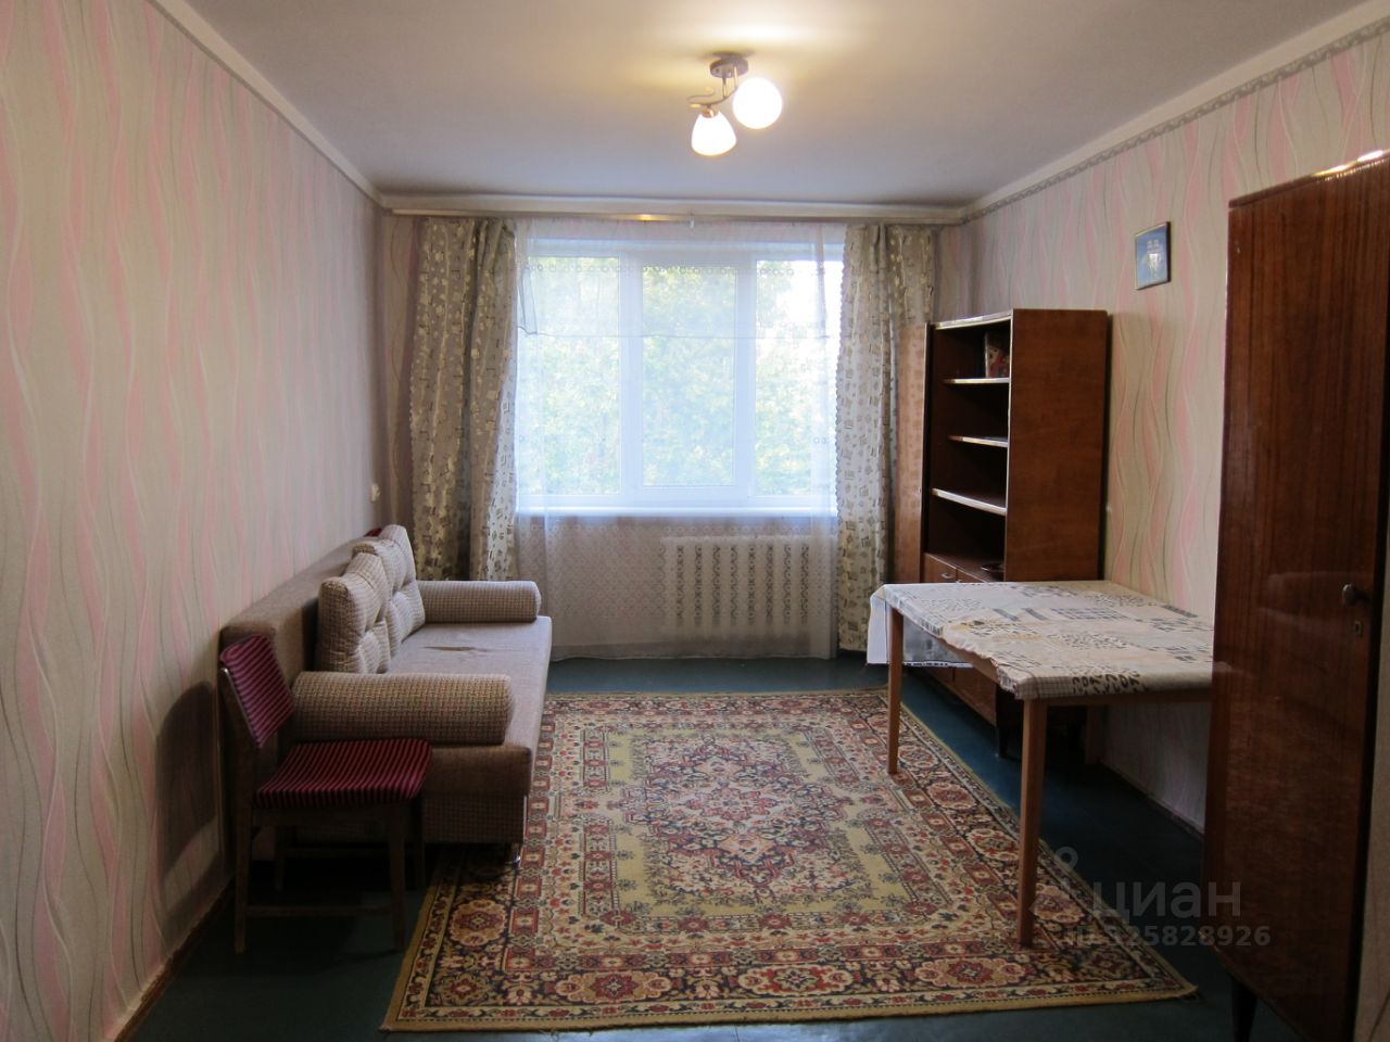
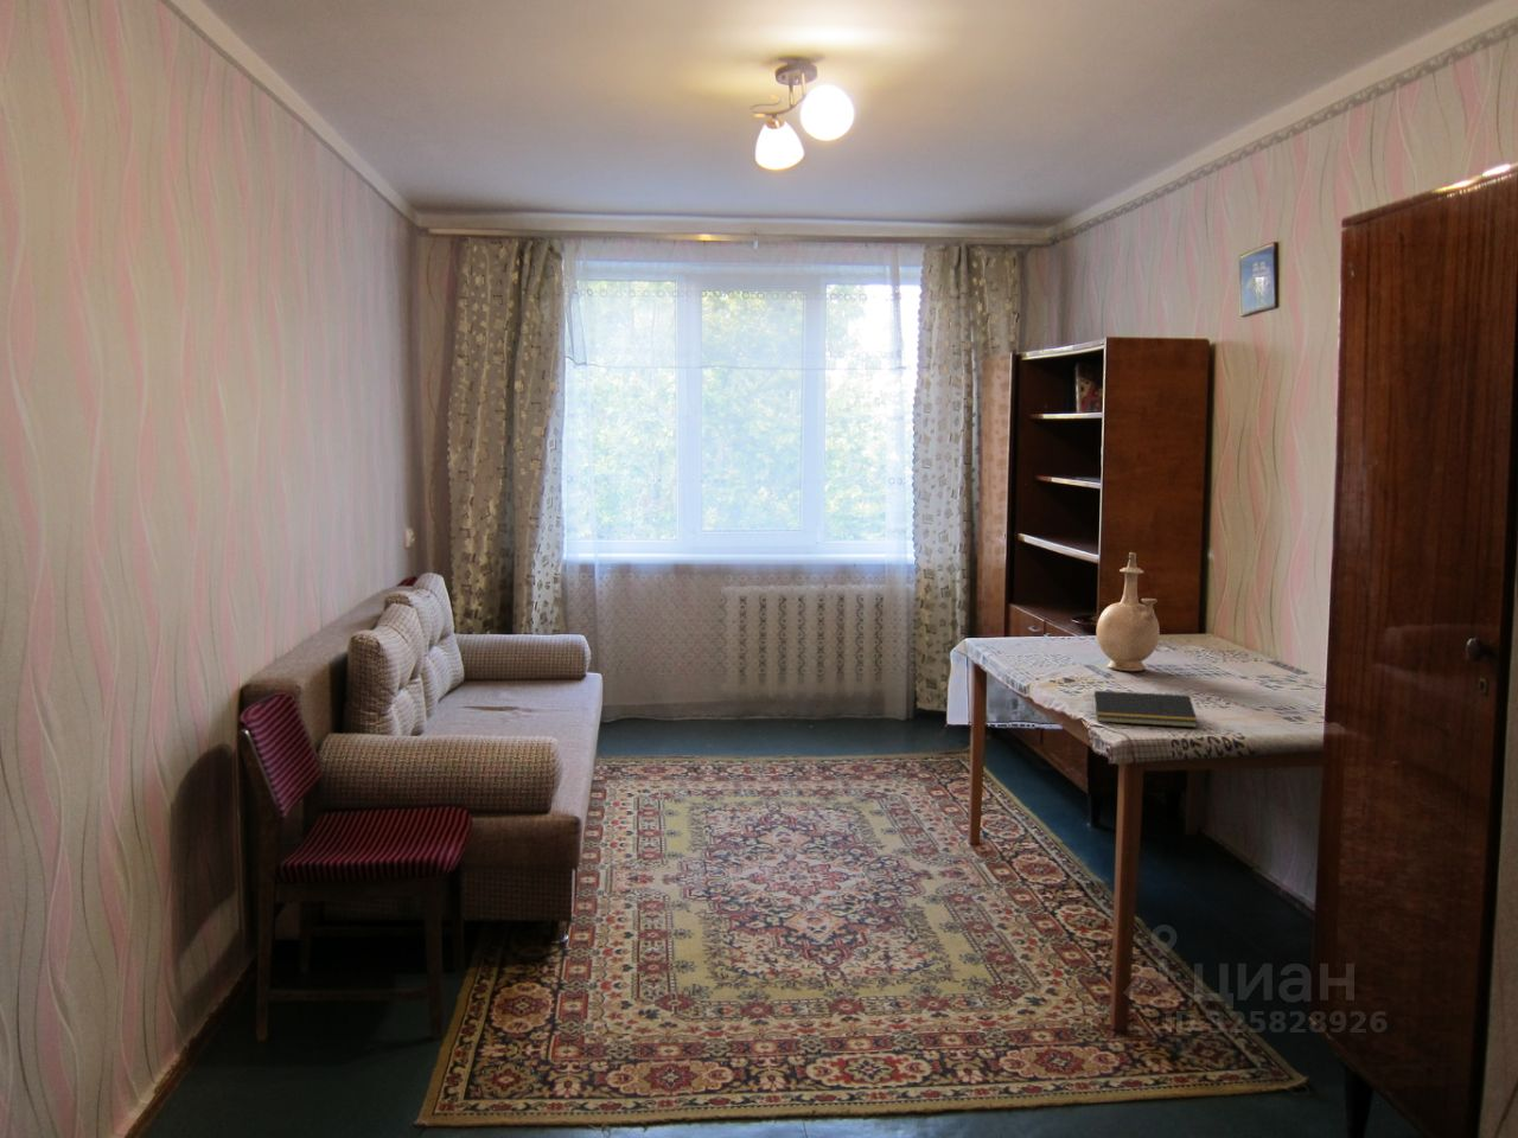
+ vase [1096,551,1161,672]
+ notepad [1090,690,1199,729]
